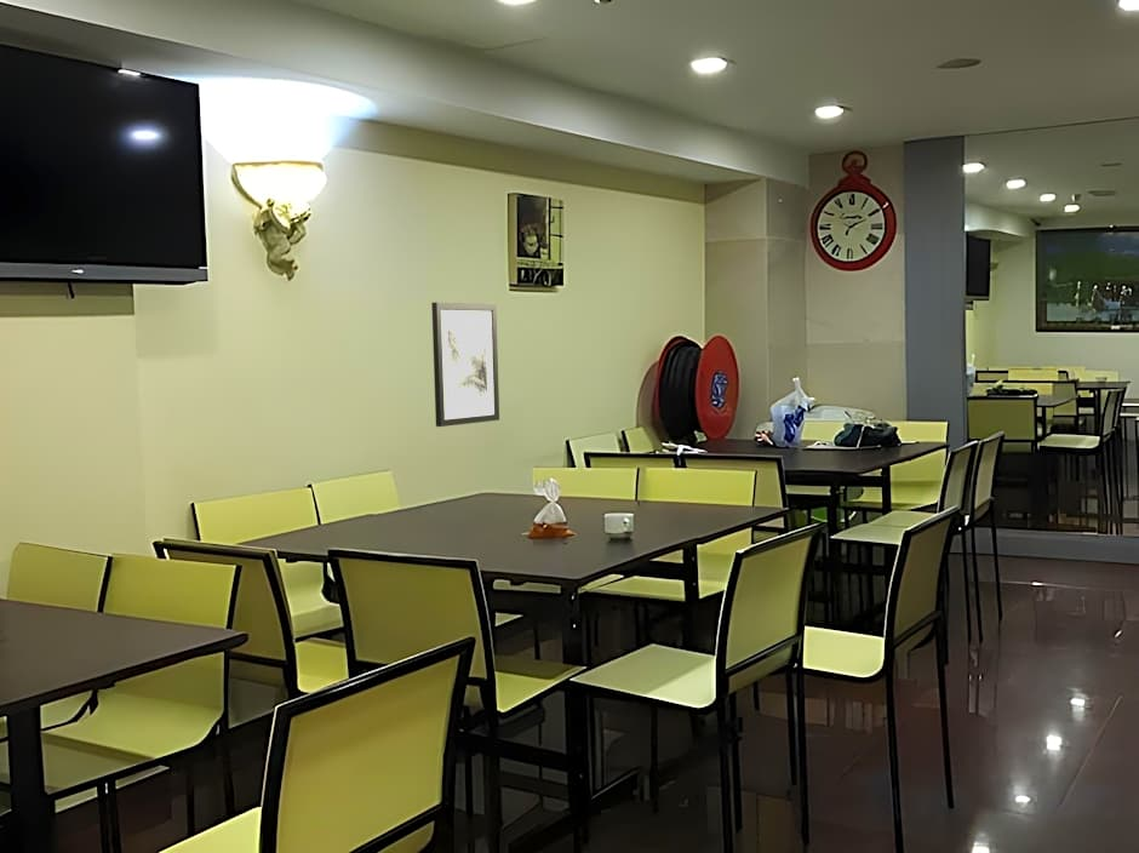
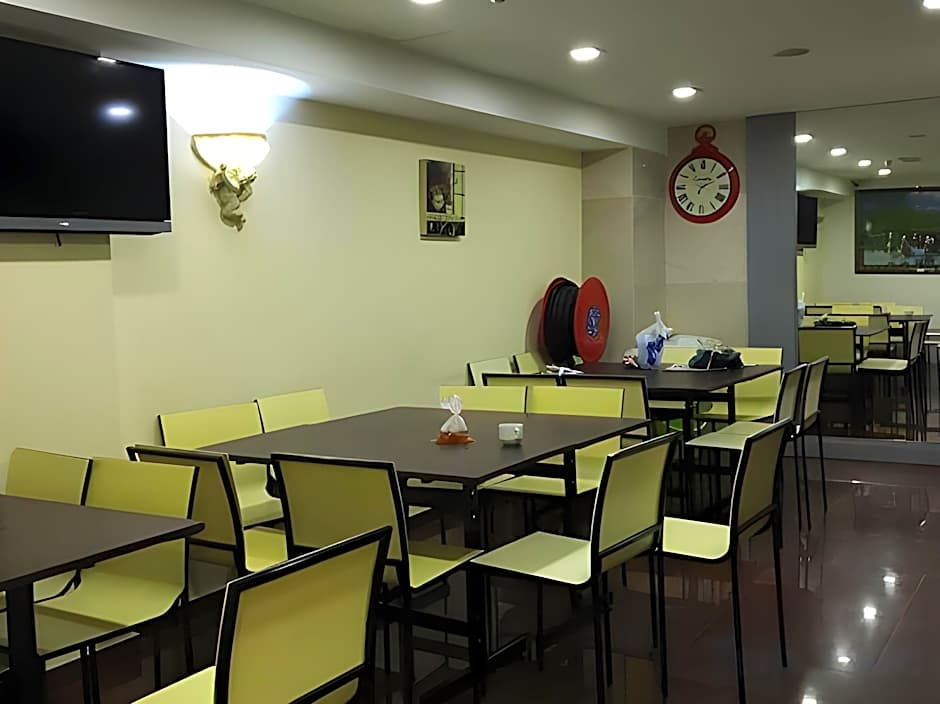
- wall art [430,300,500,428]
